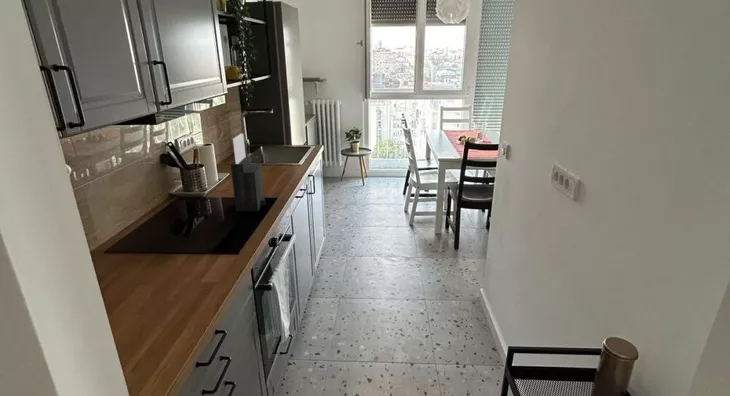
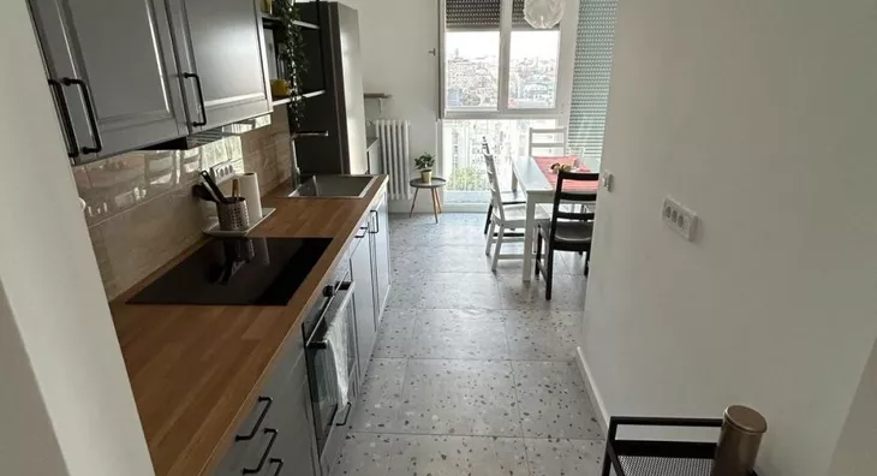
- knife block [230,133,267,213]
